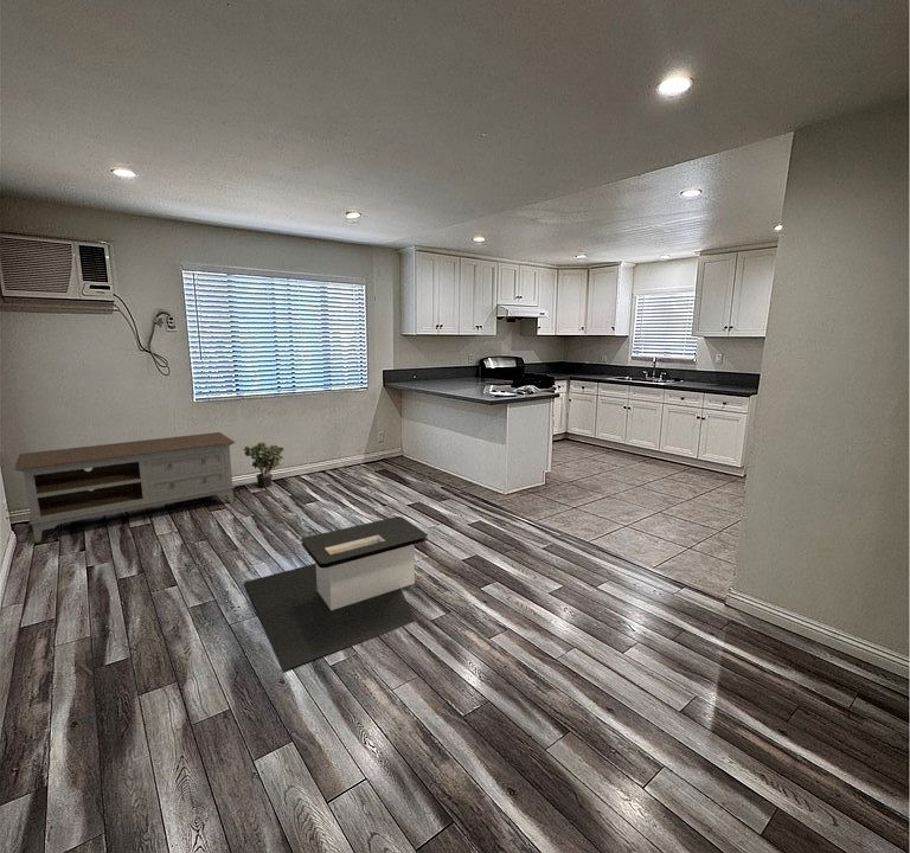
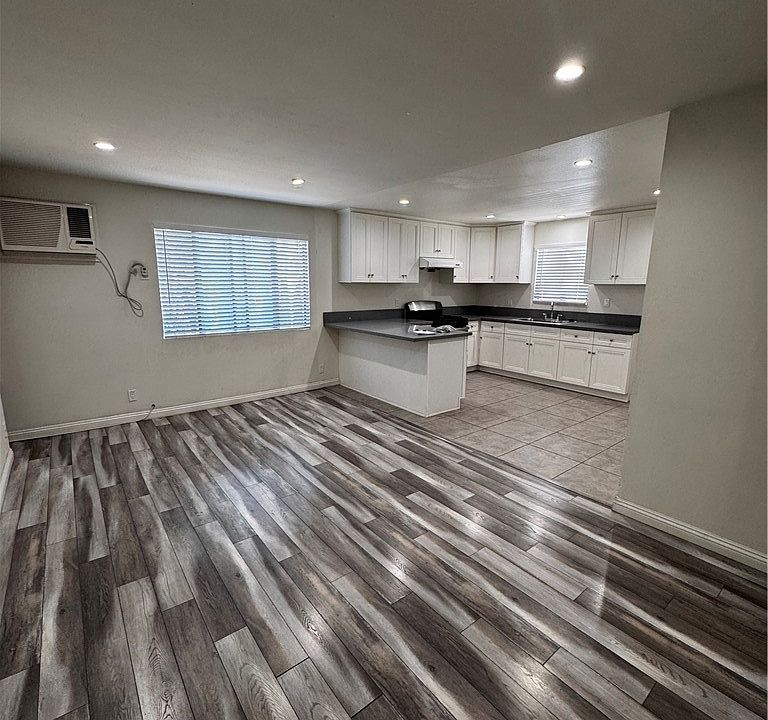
- media console [14,431,236,544]
- potted plant [242,441,286,489]
- coffee table [243,515,429,672]
